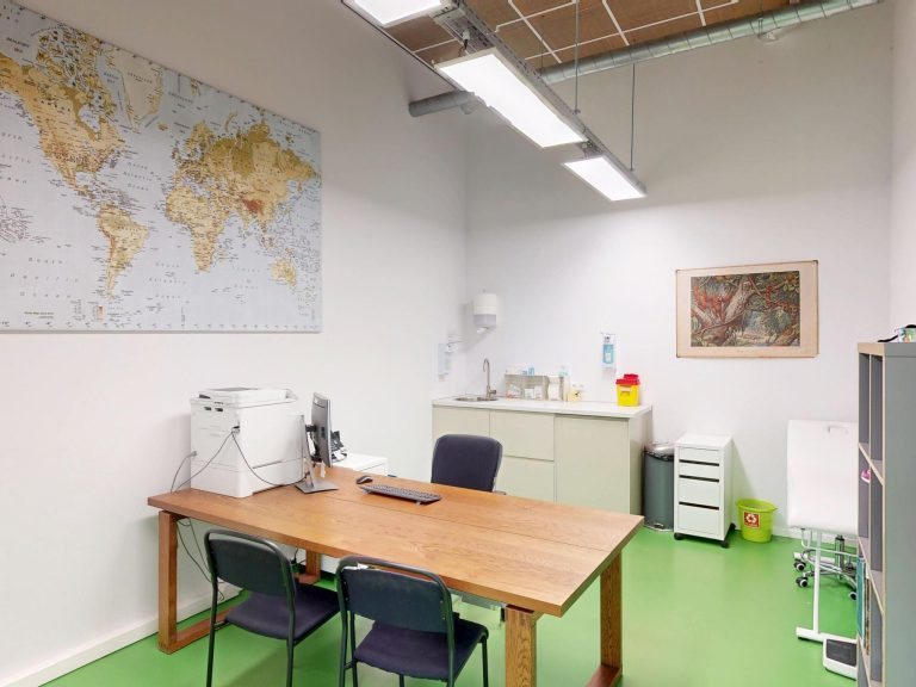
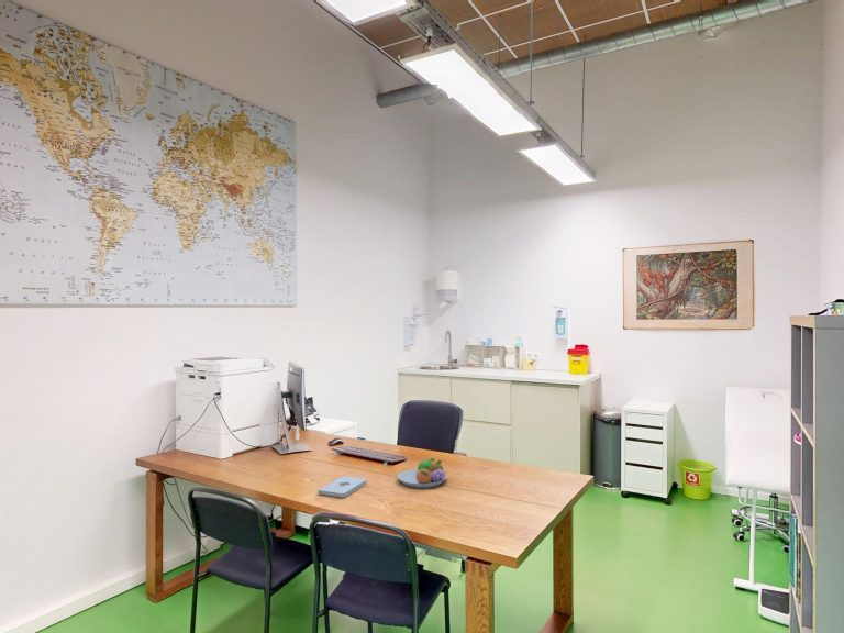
+ notepad [316,475,367,499]
+ fruit bowl [397,457,447,489]
